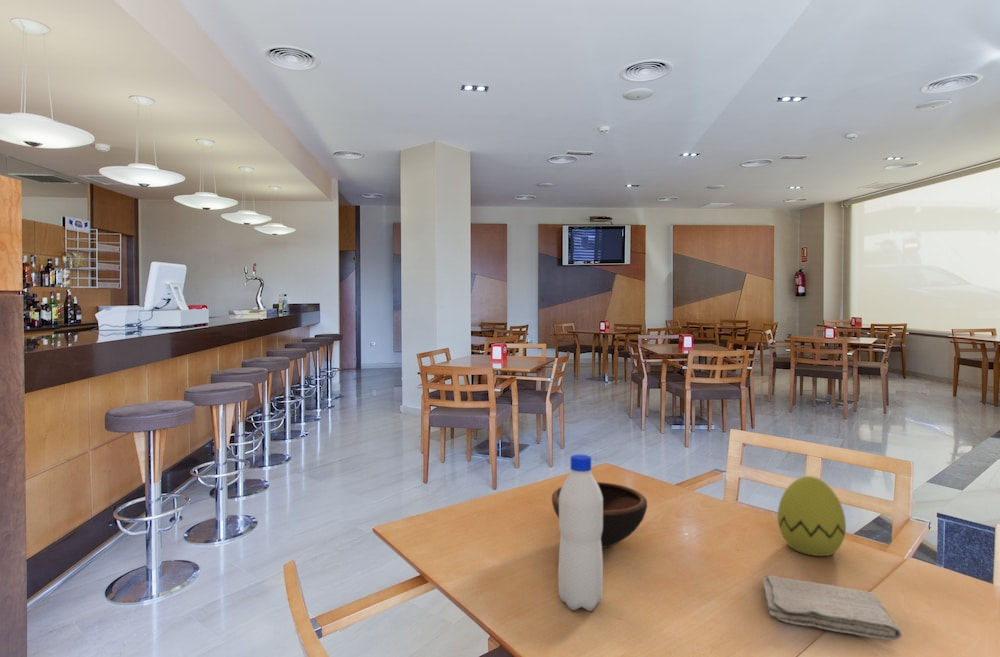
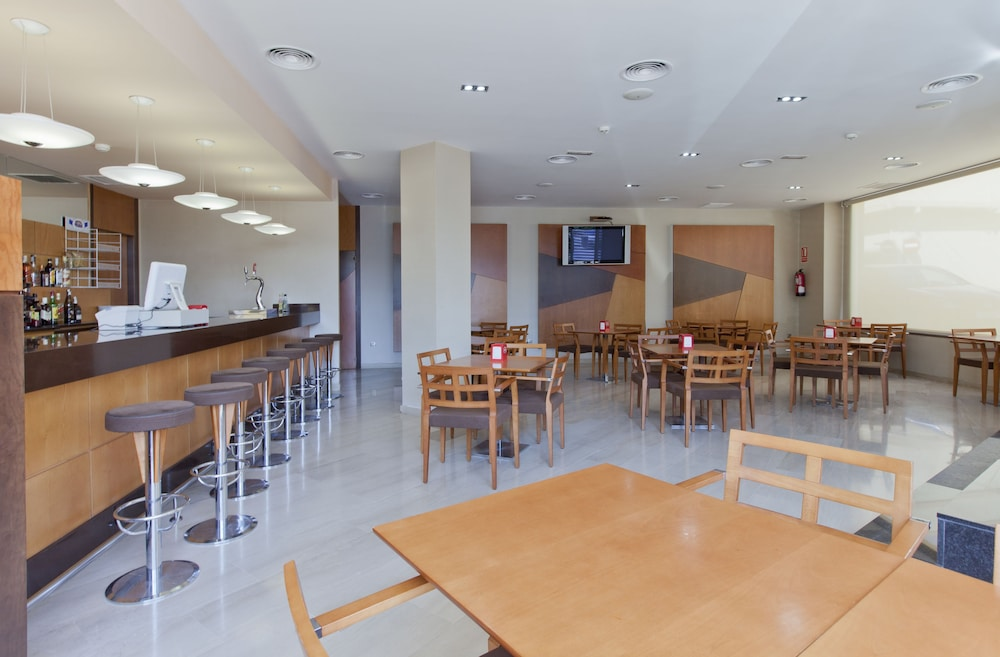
- washcloth [761,575,903,641]
- water bottle [557,454,604,612]
- decorative egg [777,475,847,557]
- bowl [551,481,648,549]
